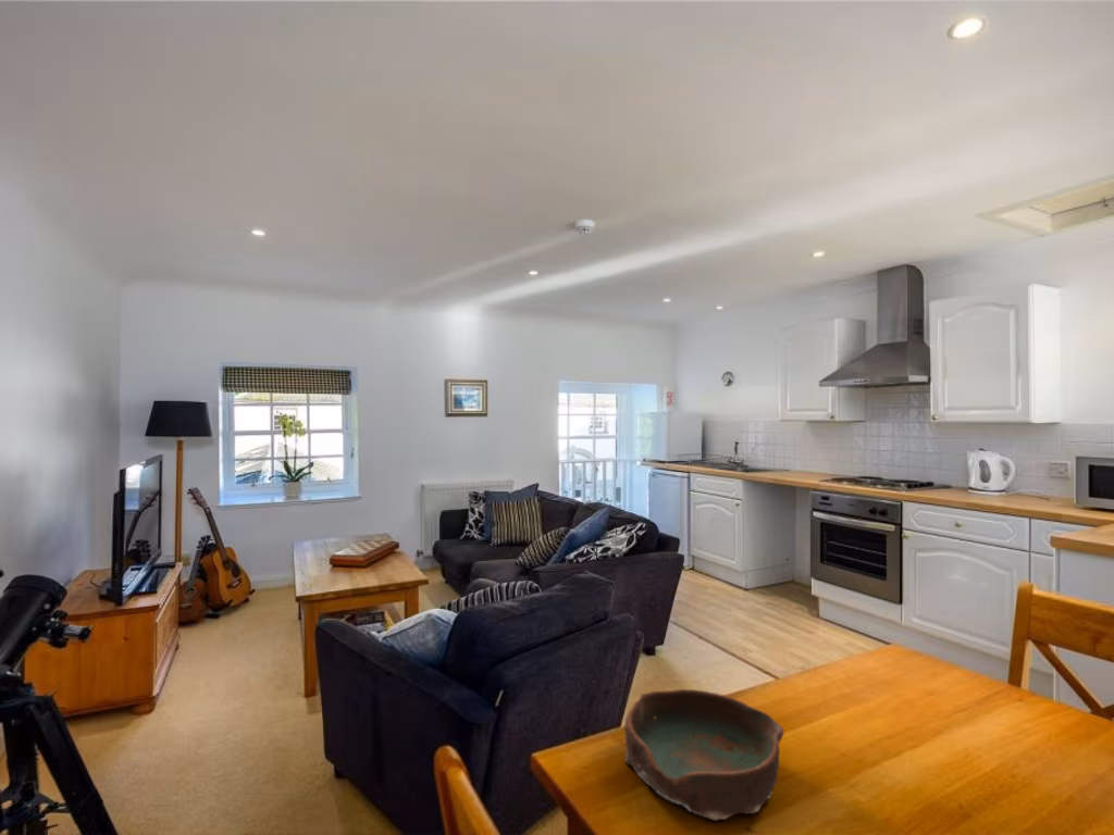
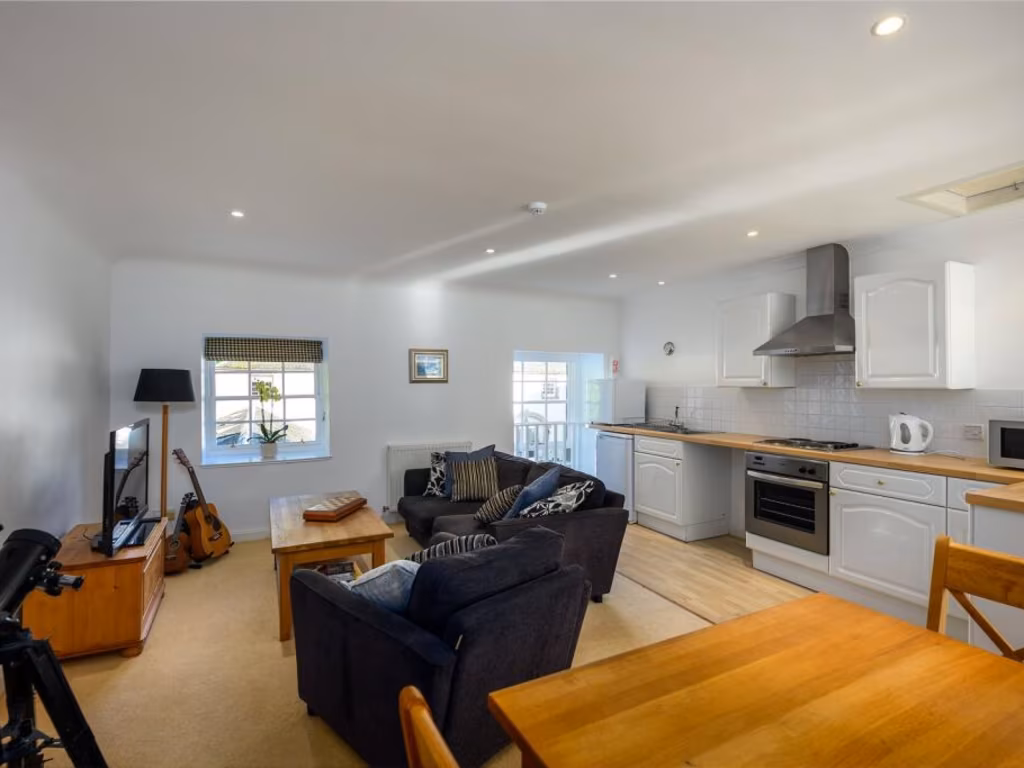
- bowl [623,688,784,822]
